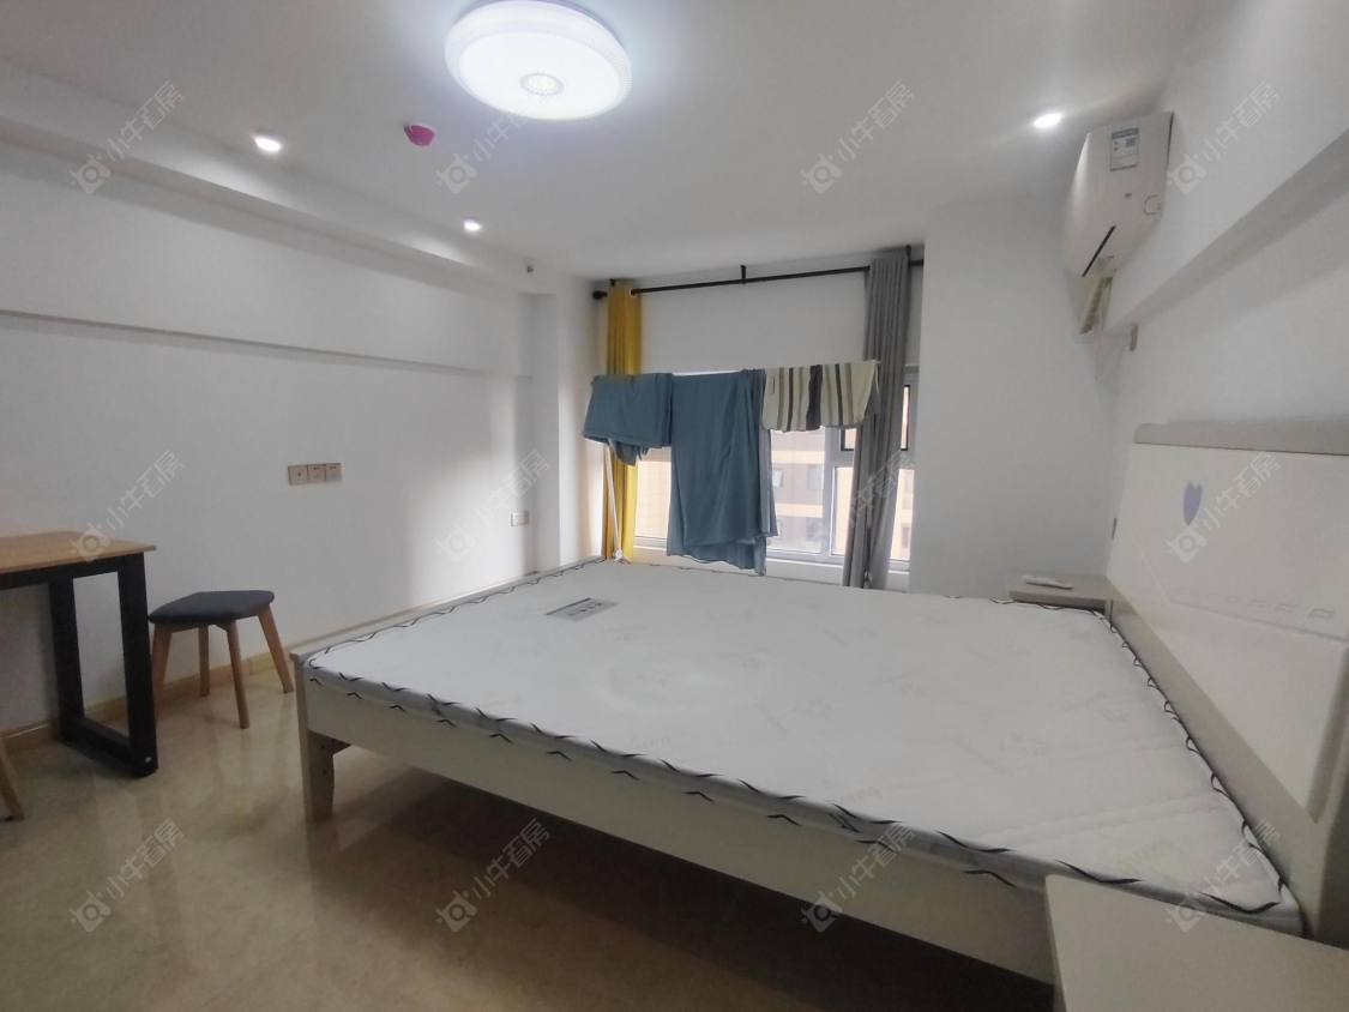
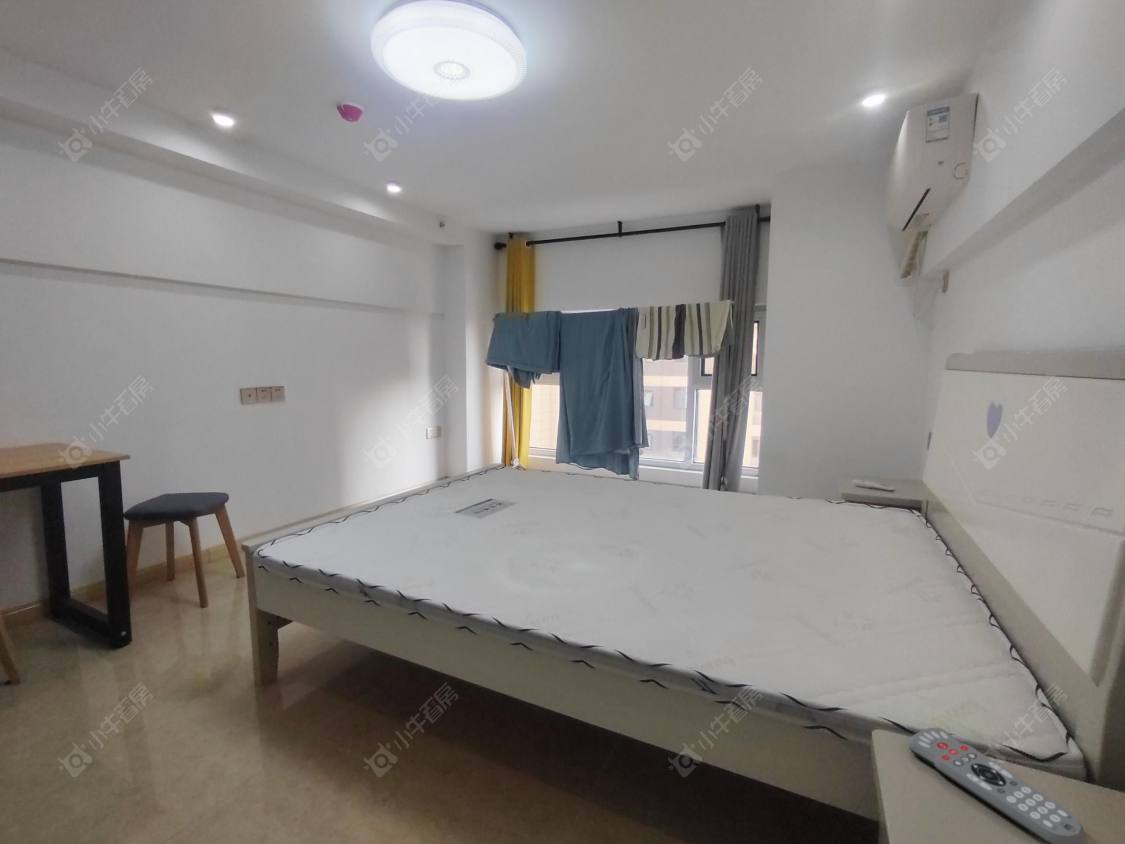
+ remote control [907,727,1086,844]
